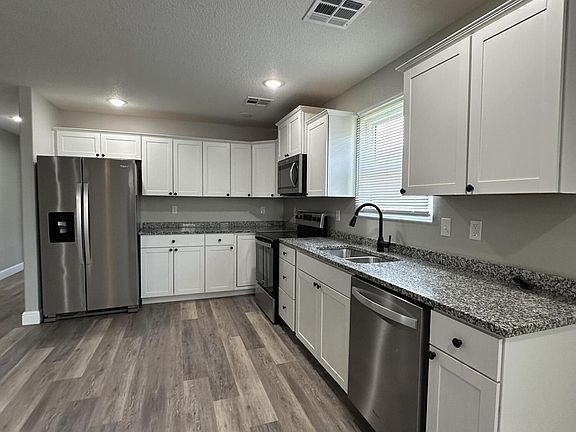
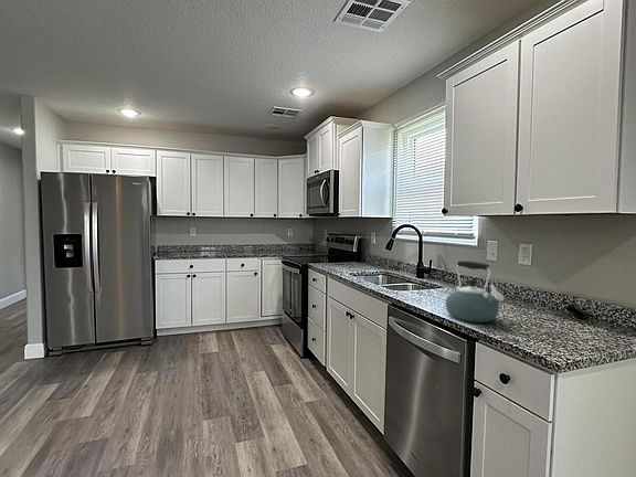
+ kettle [445,261,505,324]
